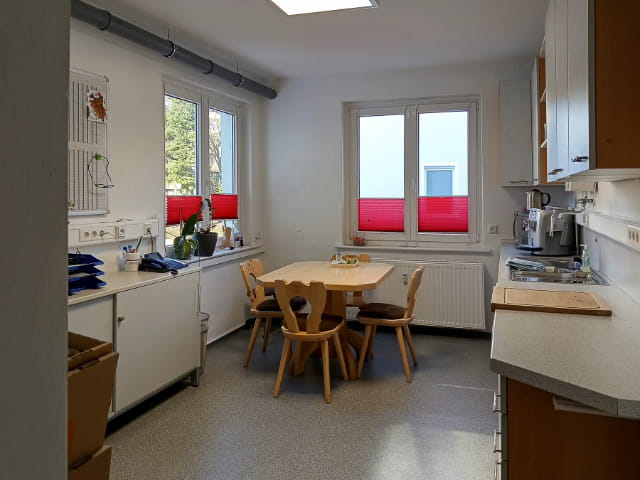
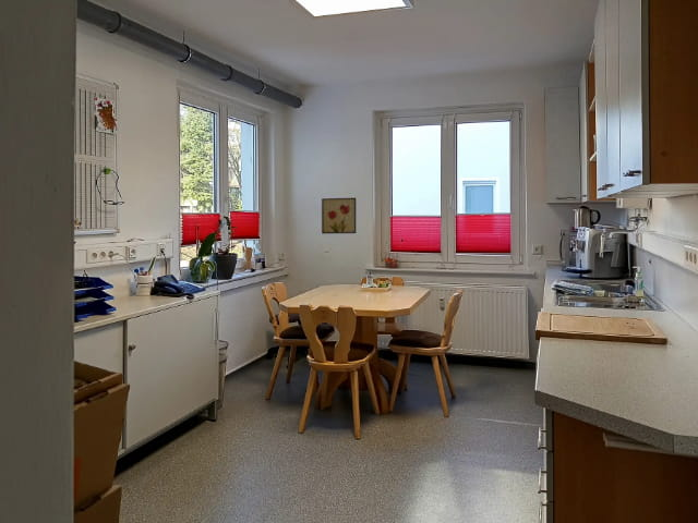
+ wall art [321,197,357,234]
